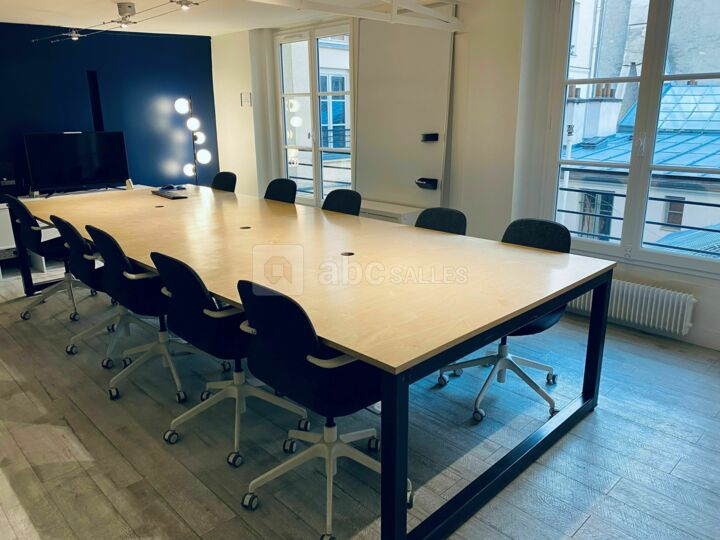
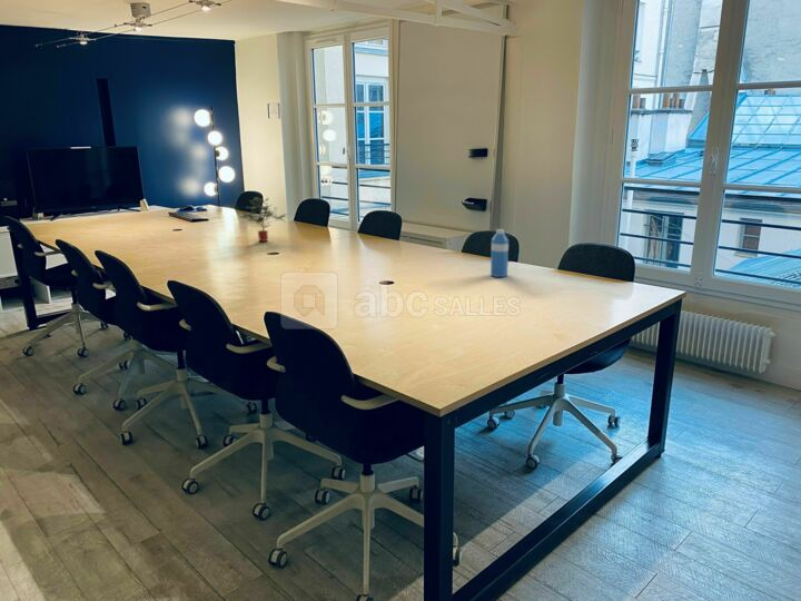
+ water bottle [490,228,510,278]
+ potted plant [237,196,288,243]
